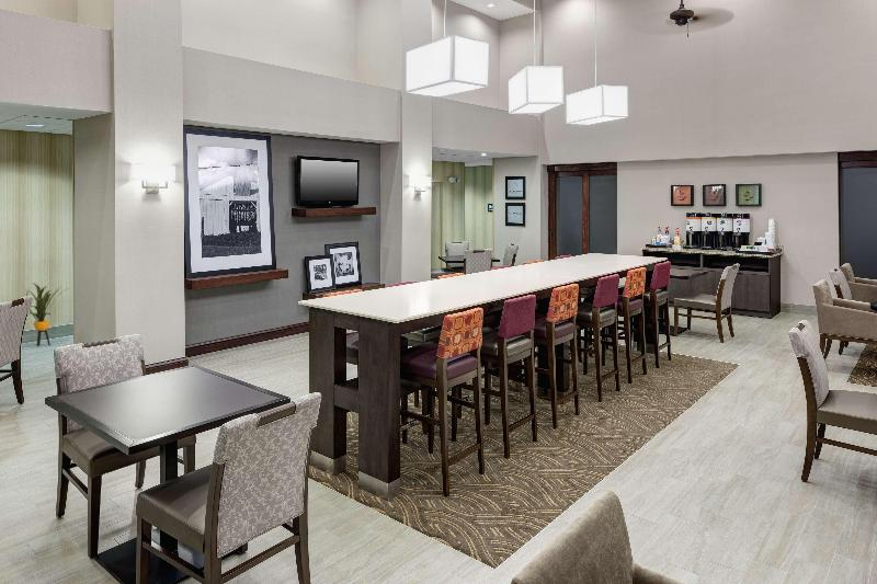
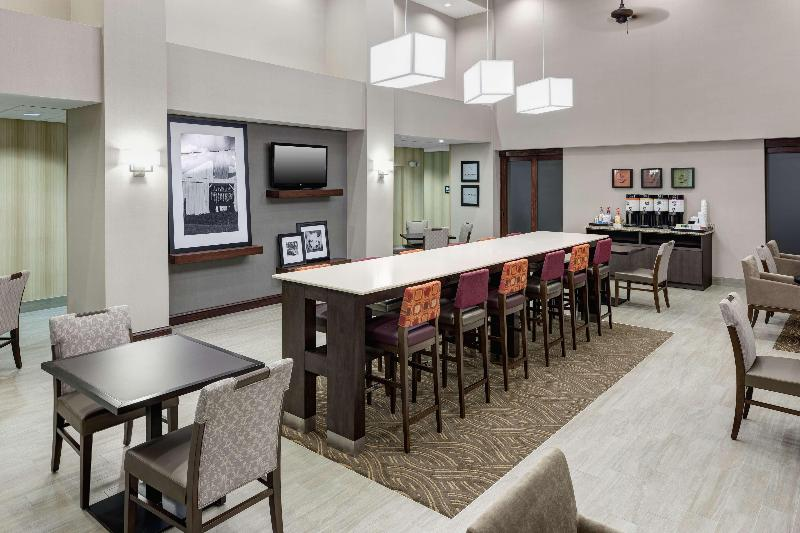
- house plant [25,282,69,347]
